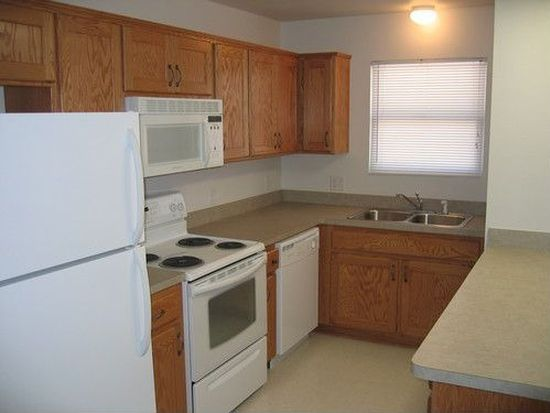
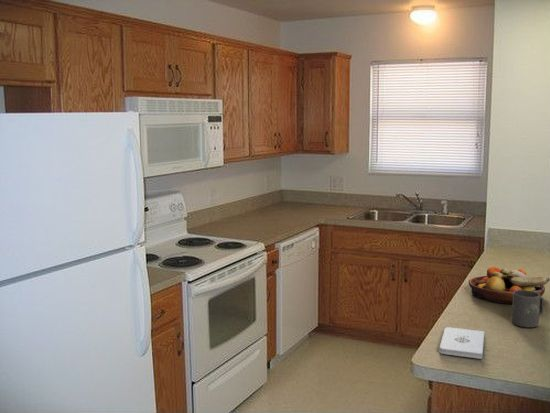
+ fruit bowl [468,266,550,305]
+ mug [511,290,545,328]
+ notepad [439,326,485,360]
